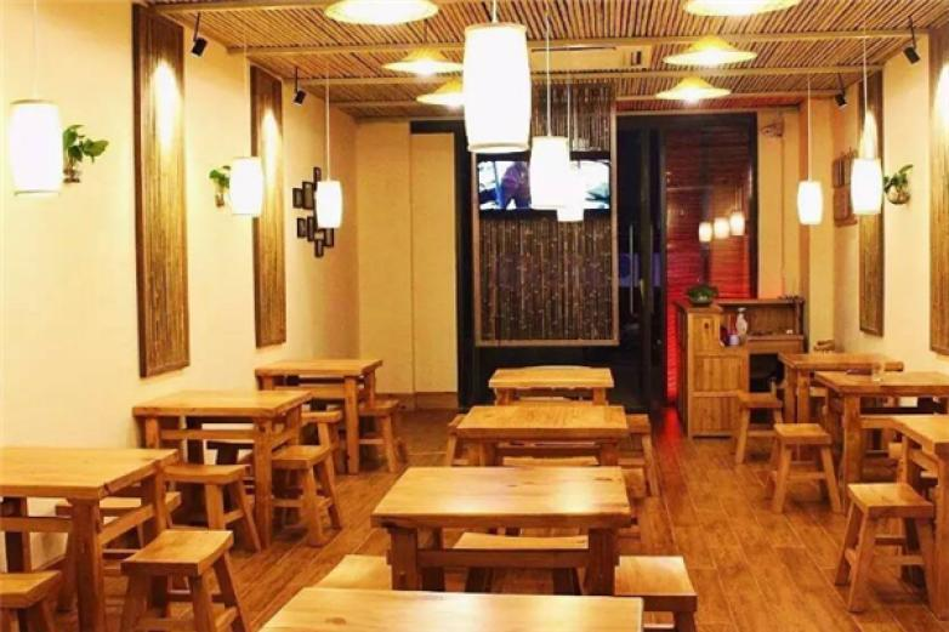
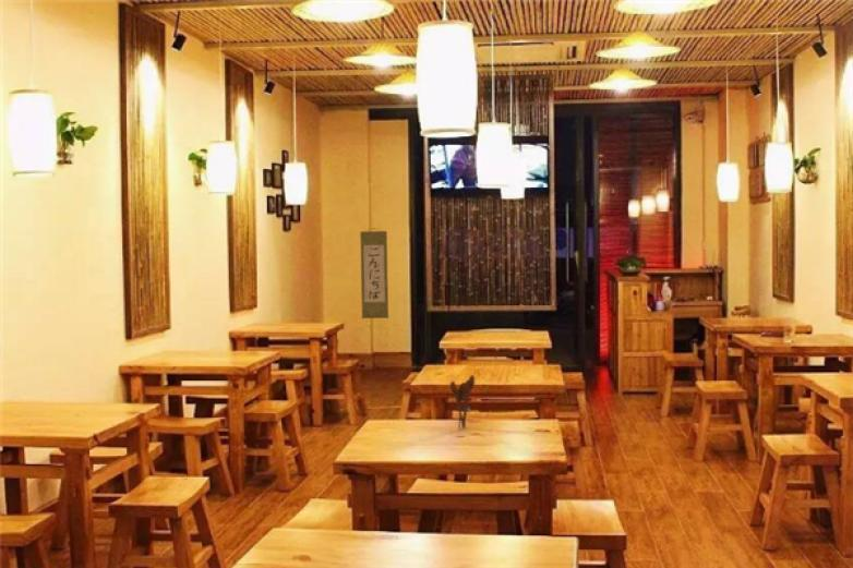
+ utensil holder [449,374,476,428]
+ wall scroll [359,227,391,319]
